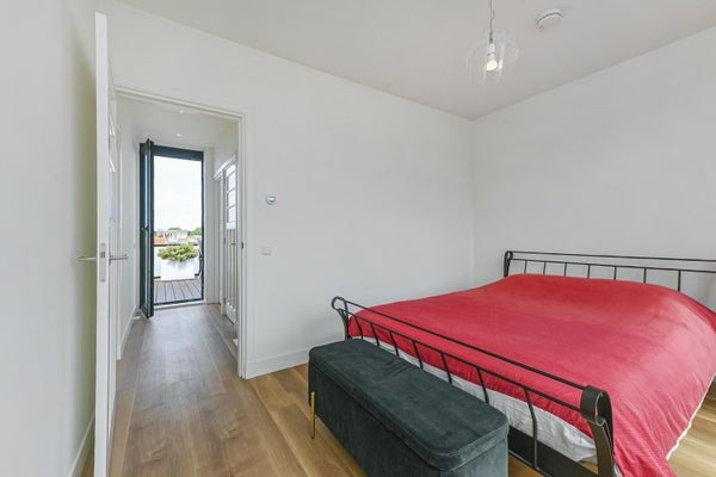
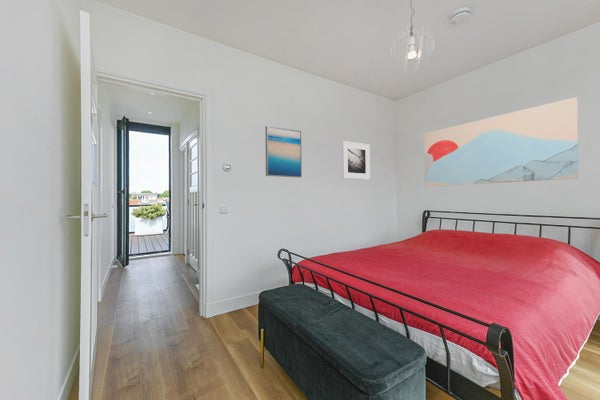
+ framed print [341,140,371,181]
+ wall art [264,125,303,179]
+ wall art [423,96,579,188]
